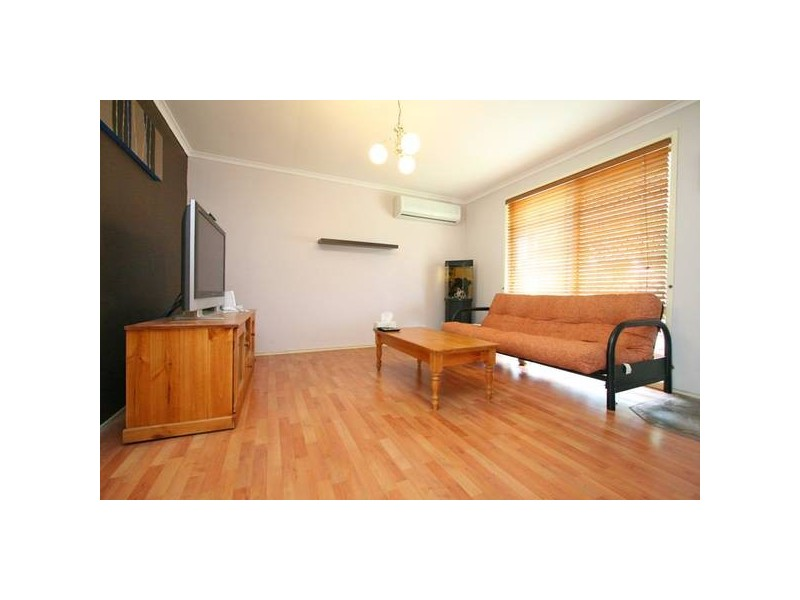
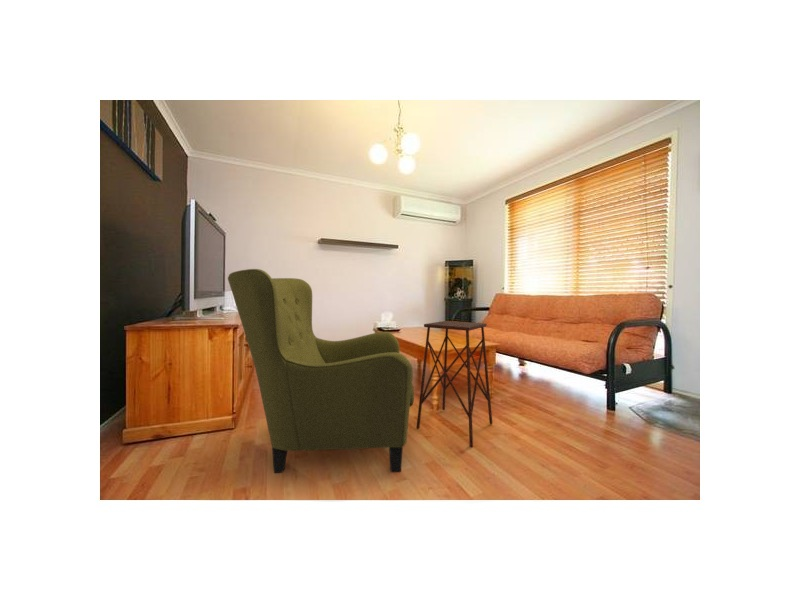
+ armchair [227,268,415,474]
+ side table [416,320,493,448]
